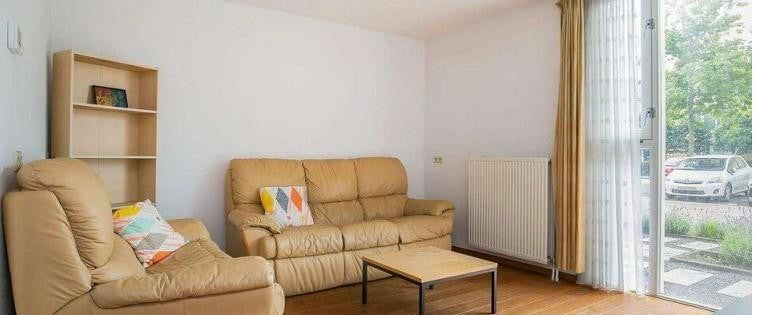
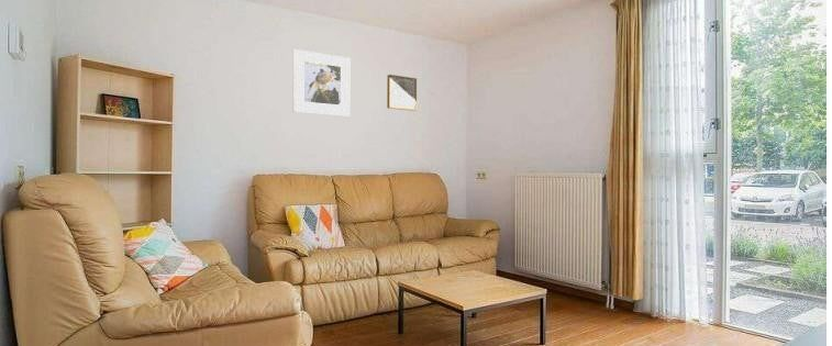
+ wall art [386,74,418,112]
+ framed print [292,48,351,118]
